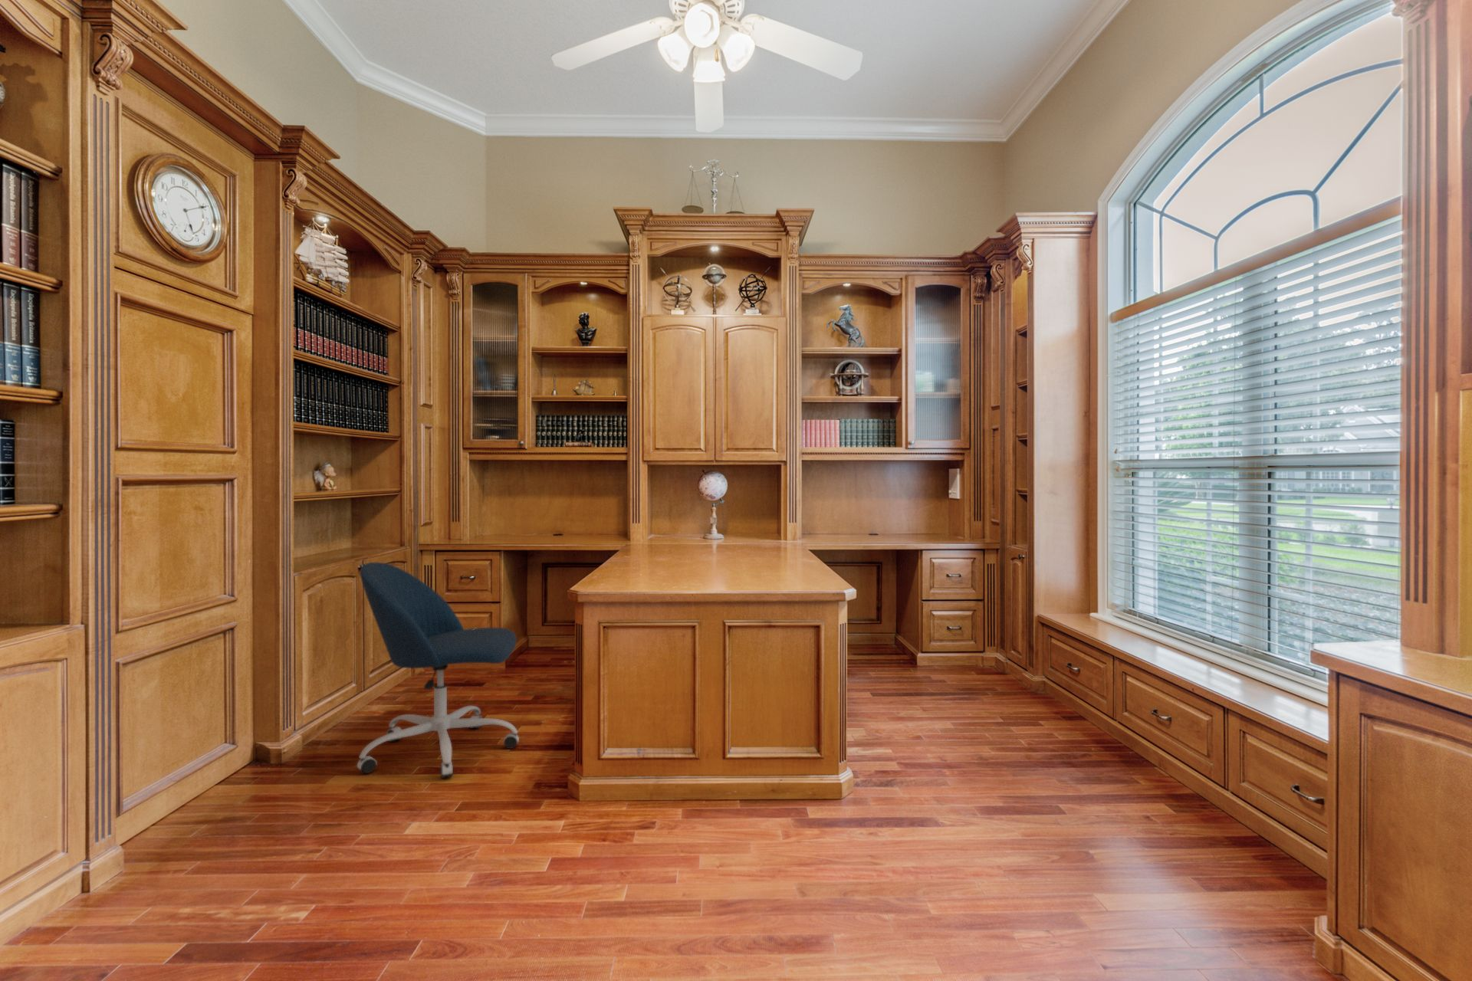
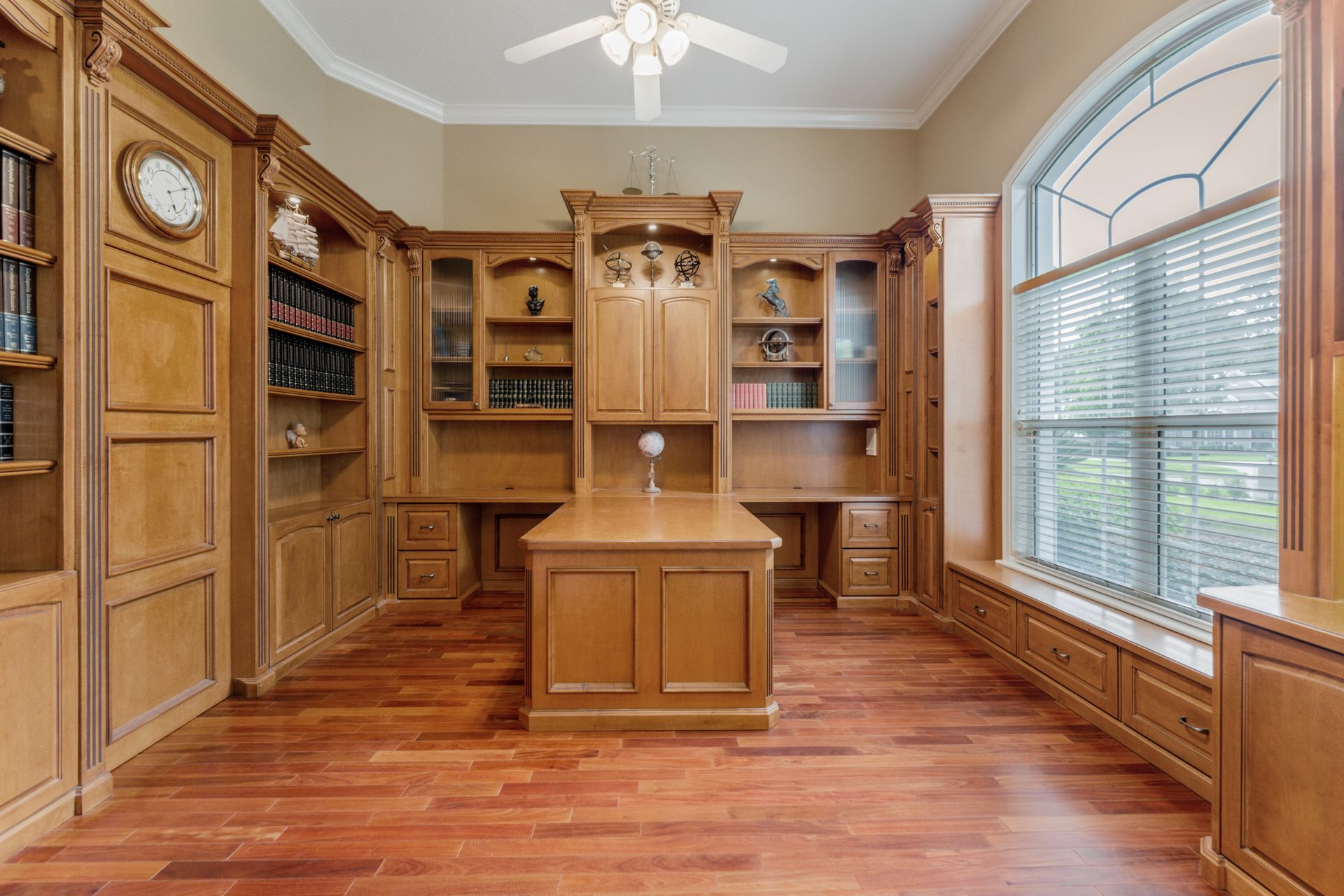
- office chair [356,562,520,778]
